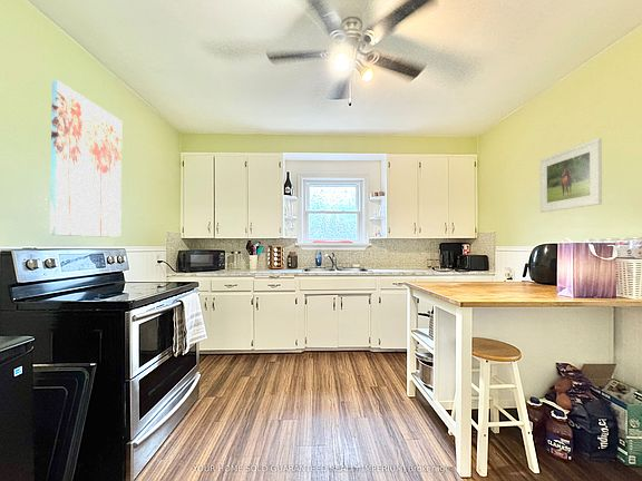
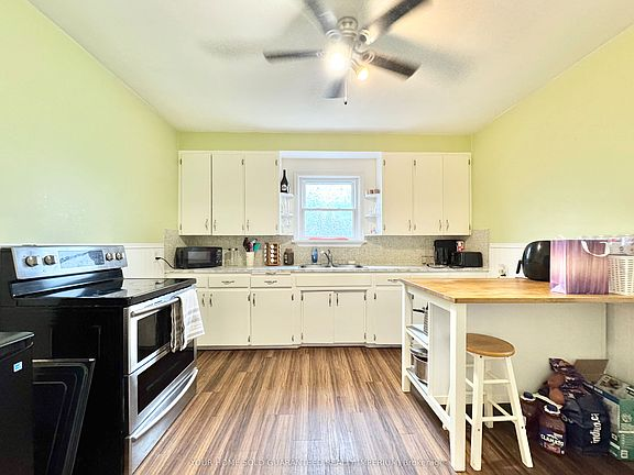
- wall art [49,79,123,238]
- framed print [539,137,603,214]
